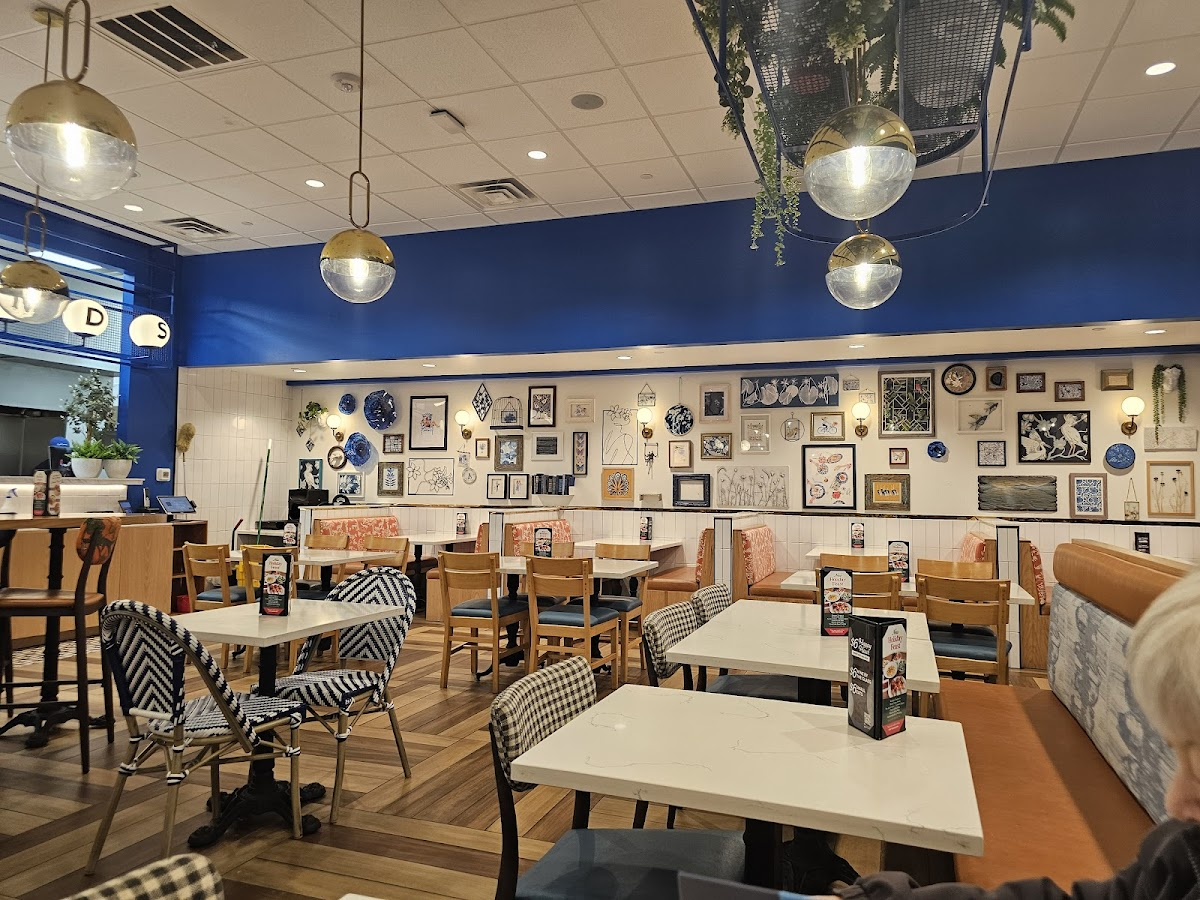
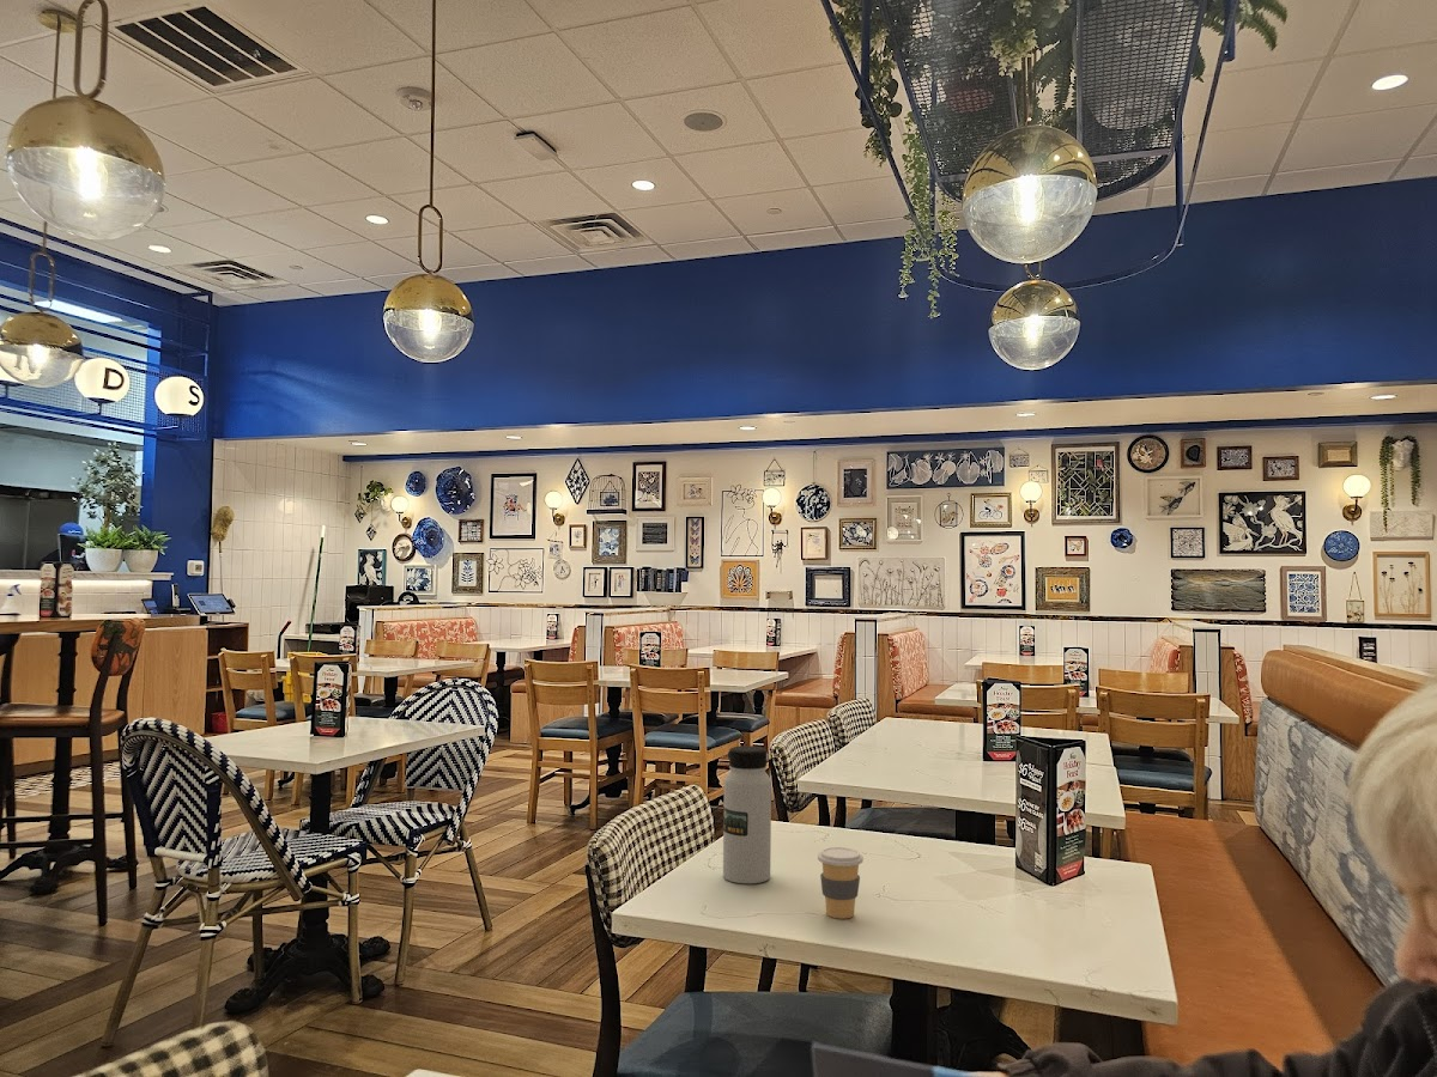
+ water bottle [722,744,772,884]
+ coffee cup [817,846,865,919]
